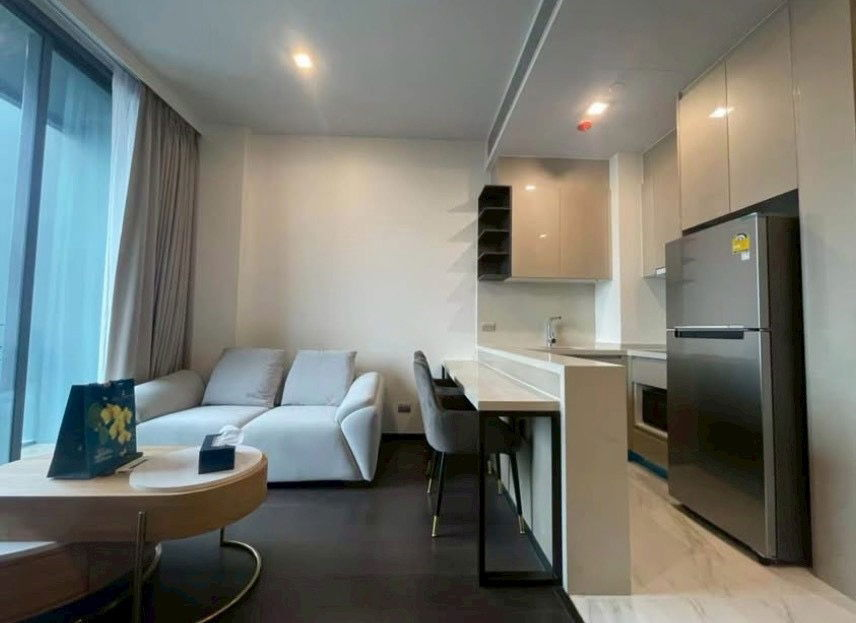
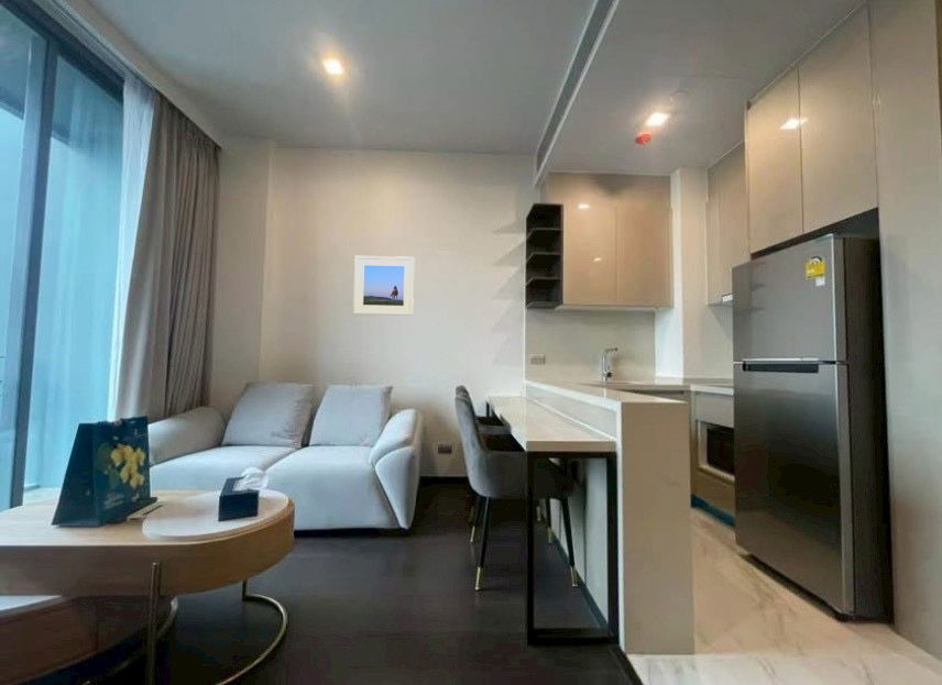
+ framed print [352,255,415,317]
